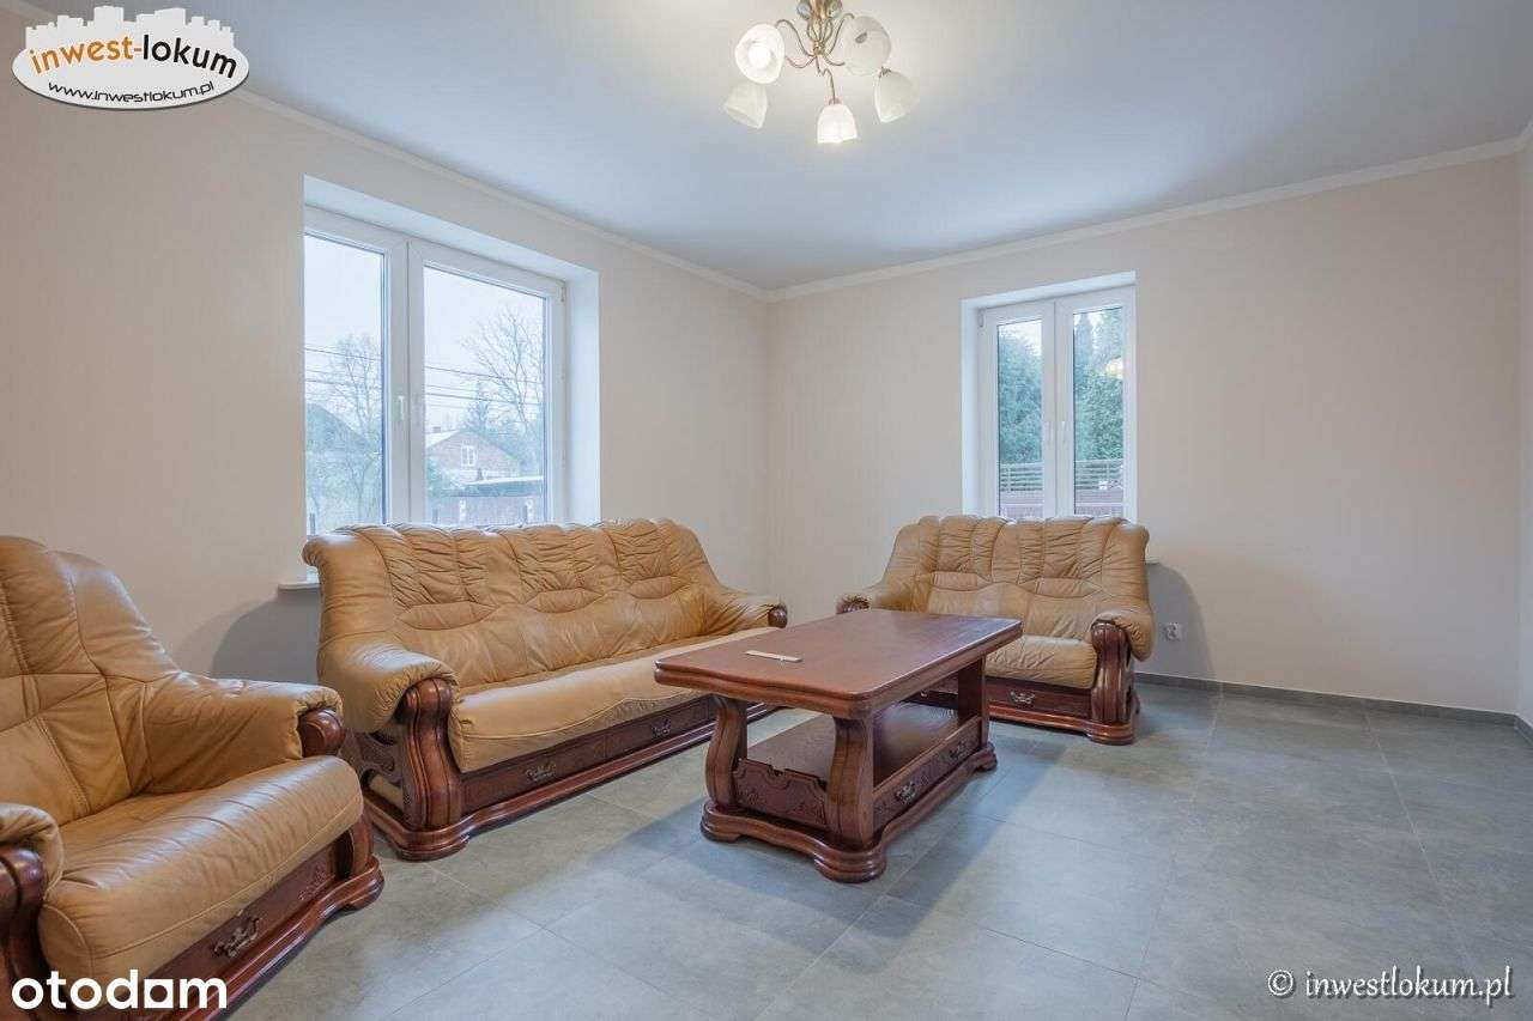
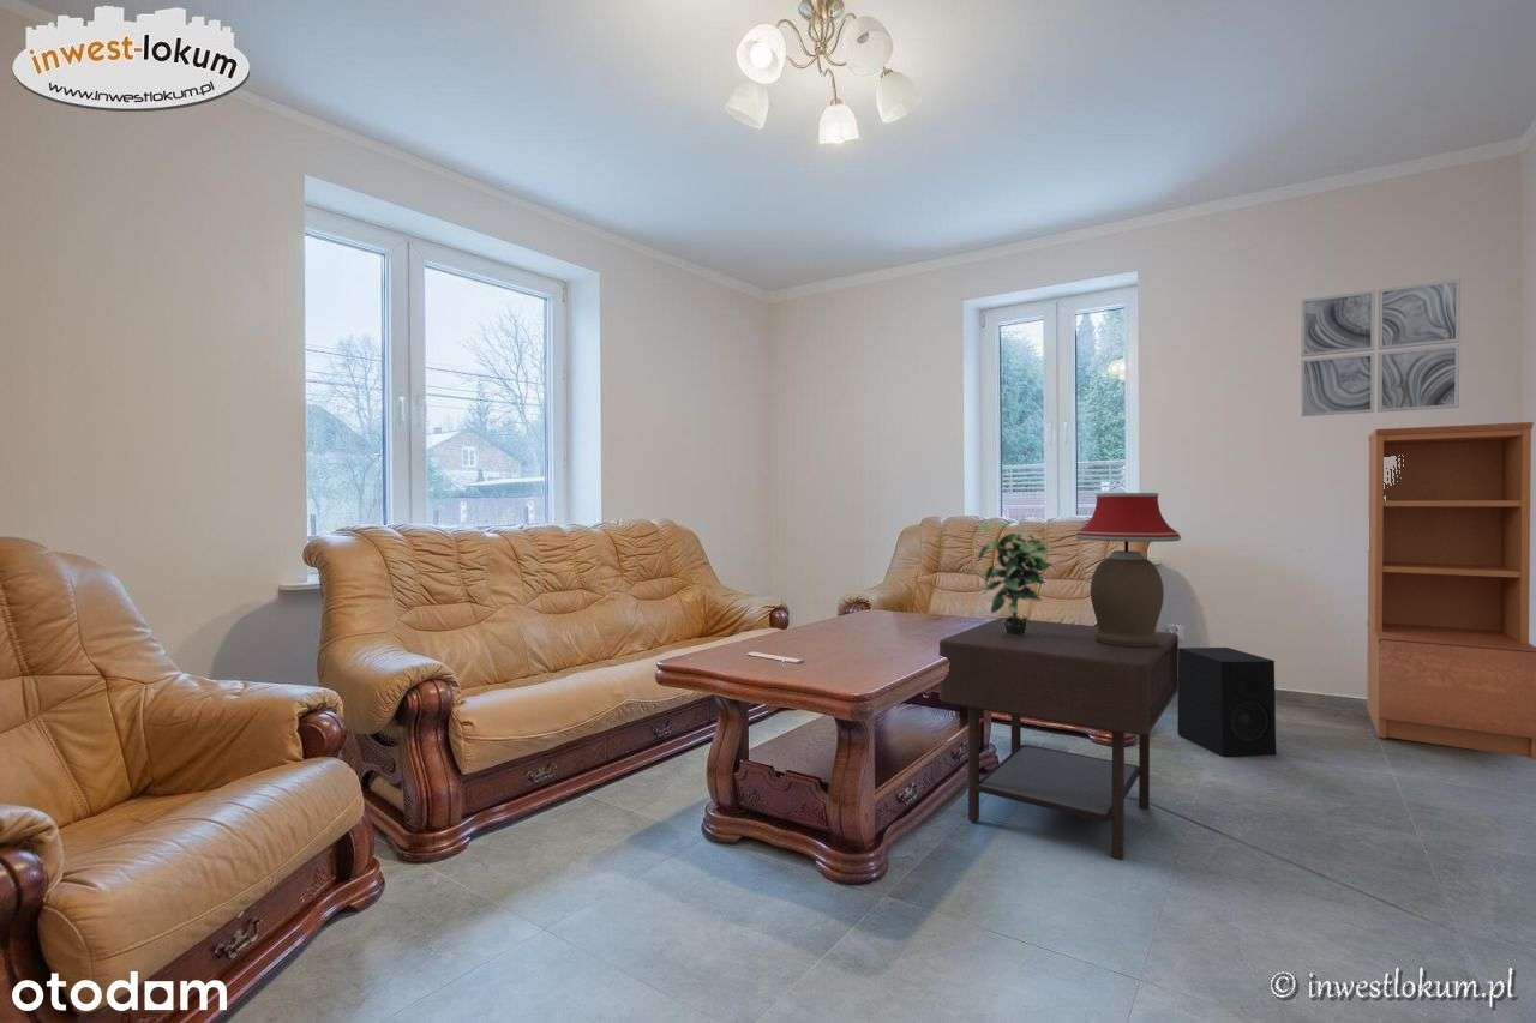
+ potted plant [976,522,1054,636]
+ speaker [1176,646,1277,758]
+ table lamp [1074,492,1182,646]
+ side table [938,616,1180,861]
+ bookshelf [1366,421,1536,760]
+ wall art [1300,278,1462,417]
